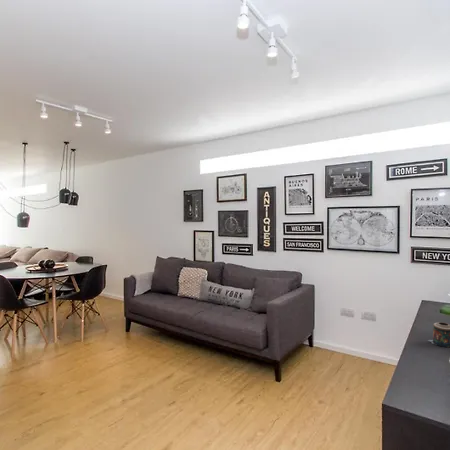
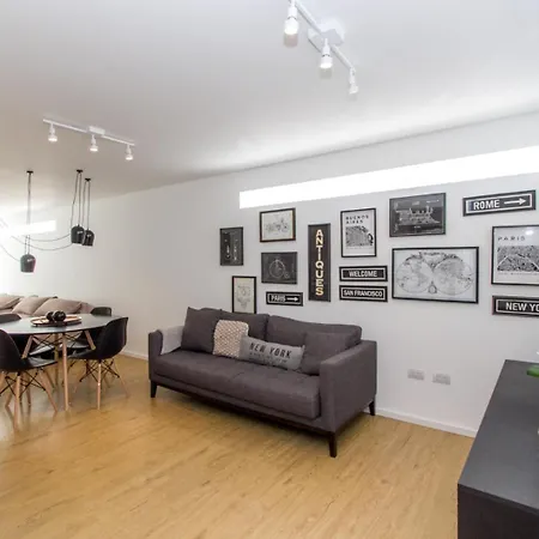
- candle [427,321,450,348]
